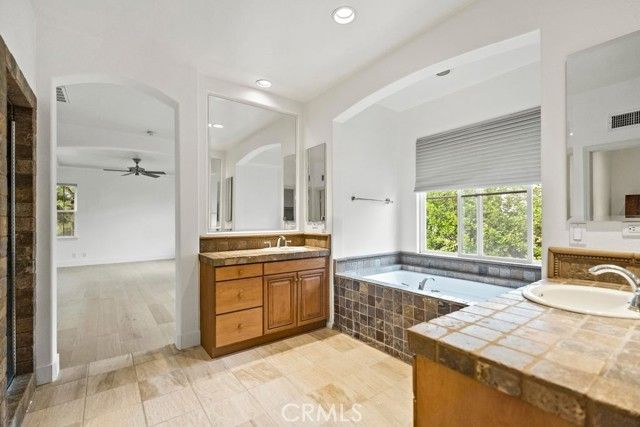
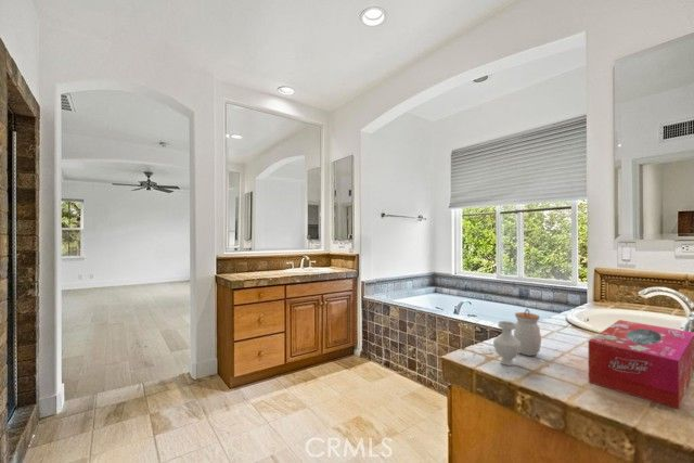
+ jar [492,308,542,366]
+ tissue box [588,319,694,410]
